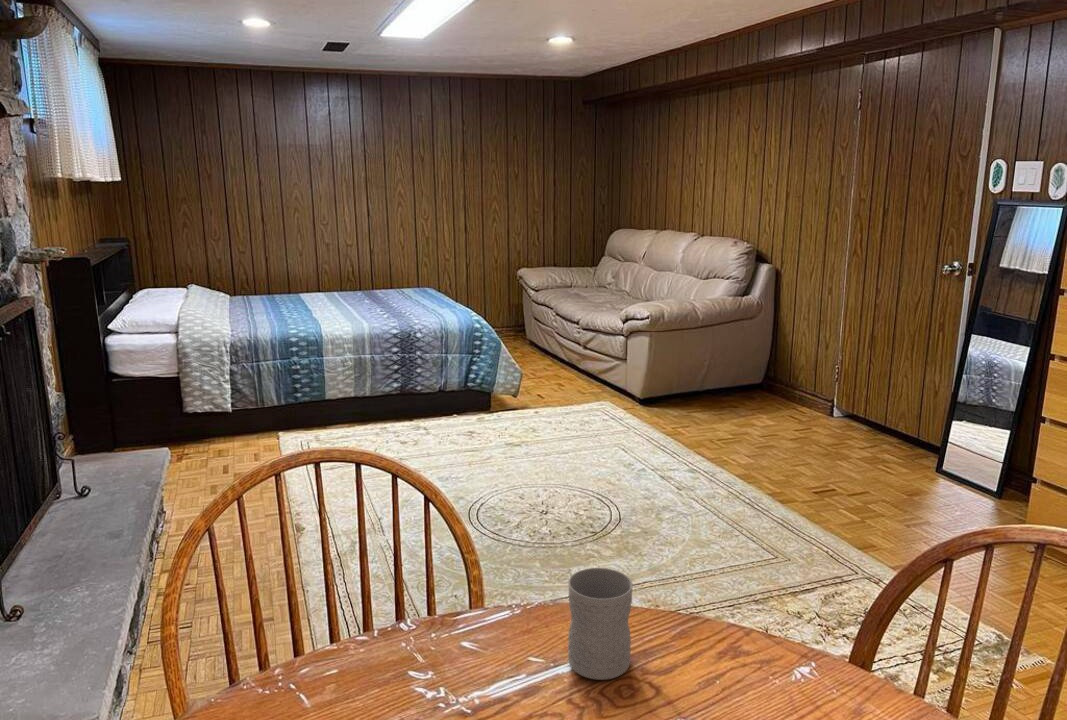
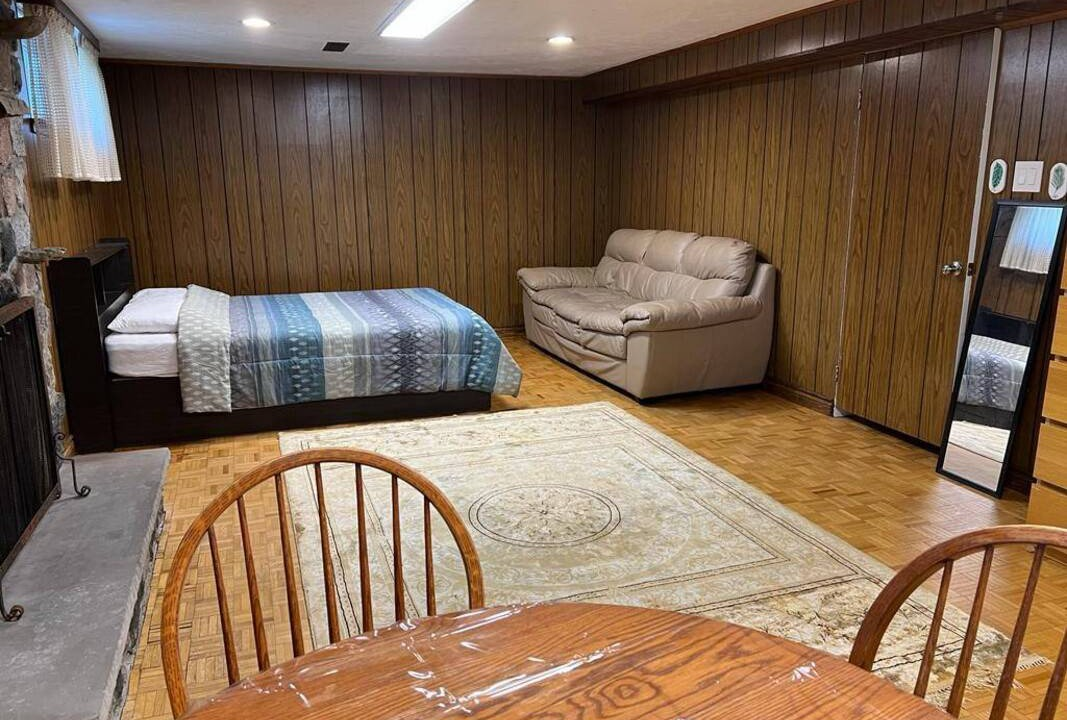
- mug [567,567,634,681]
